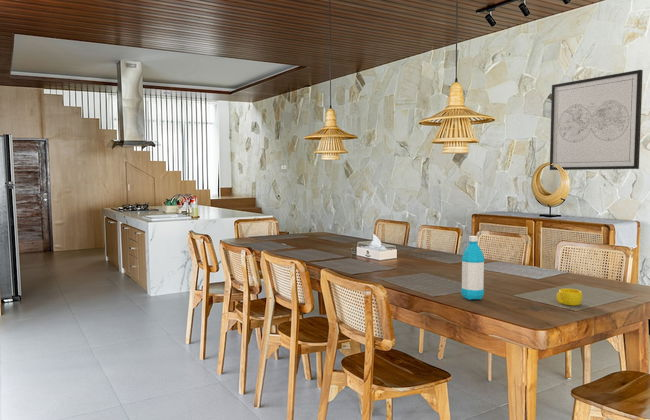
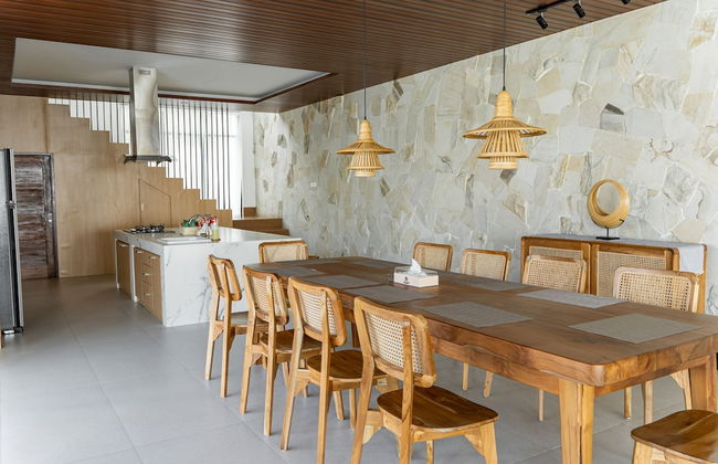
- wall art [549,69,644,171]
- cup [556,288,583,307]
- water bottle [460,235,485,301]
